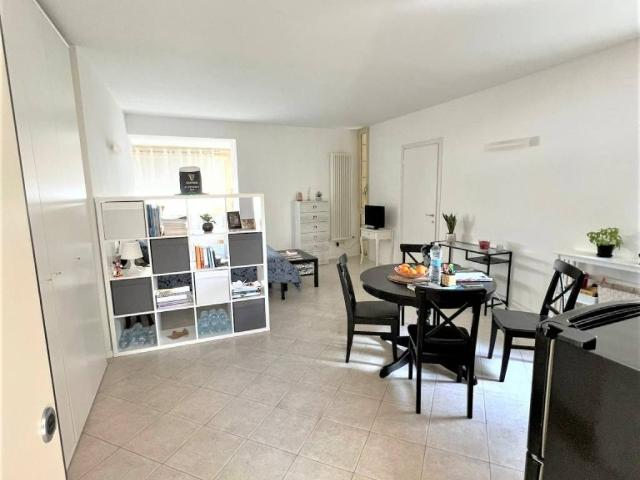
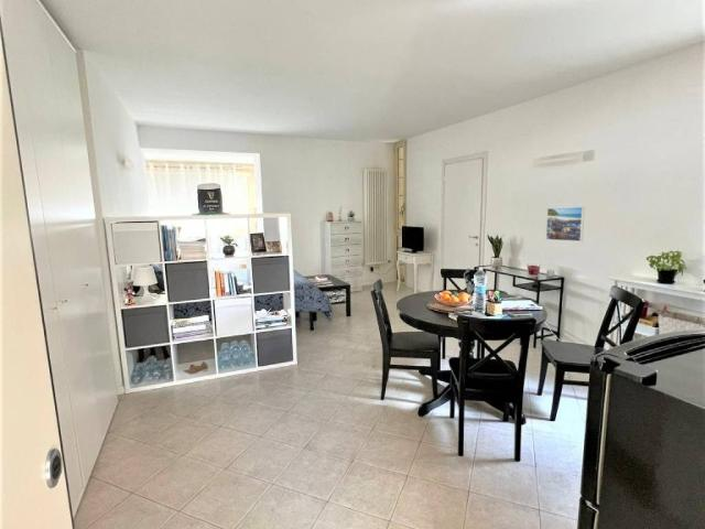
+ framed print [545,206,586,242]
